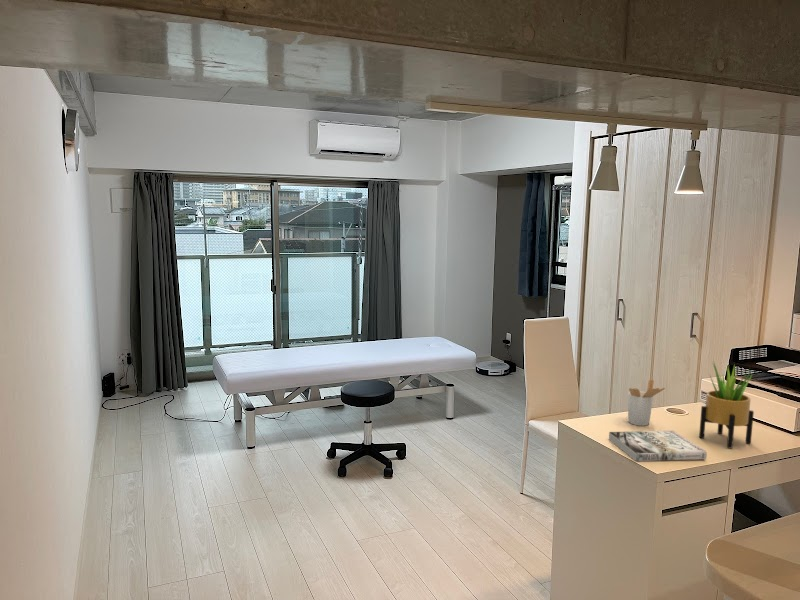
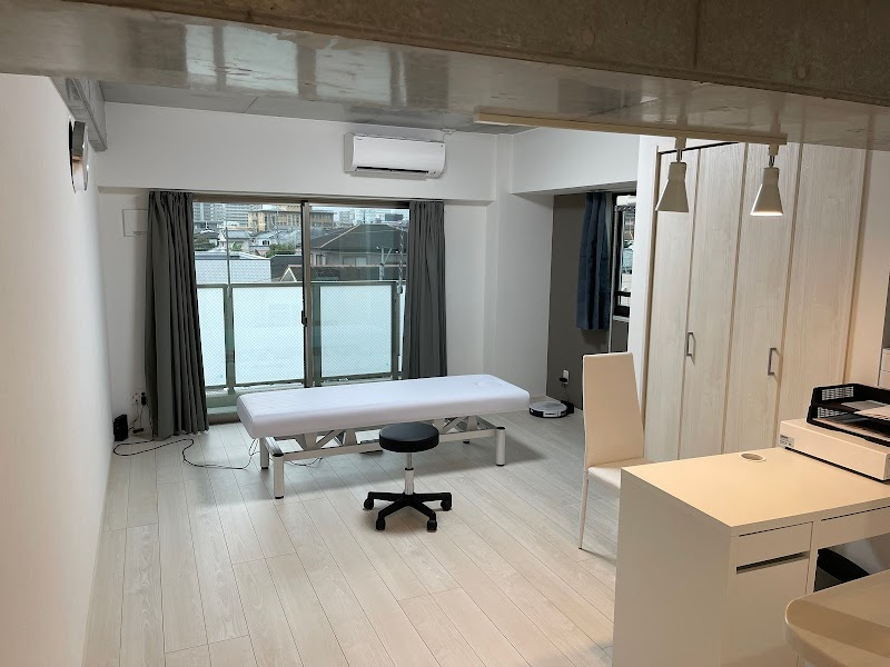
- book [608,430,708,462]
- utensil holder [627,378,666,427]
- potted plant [698,359,755,449]
